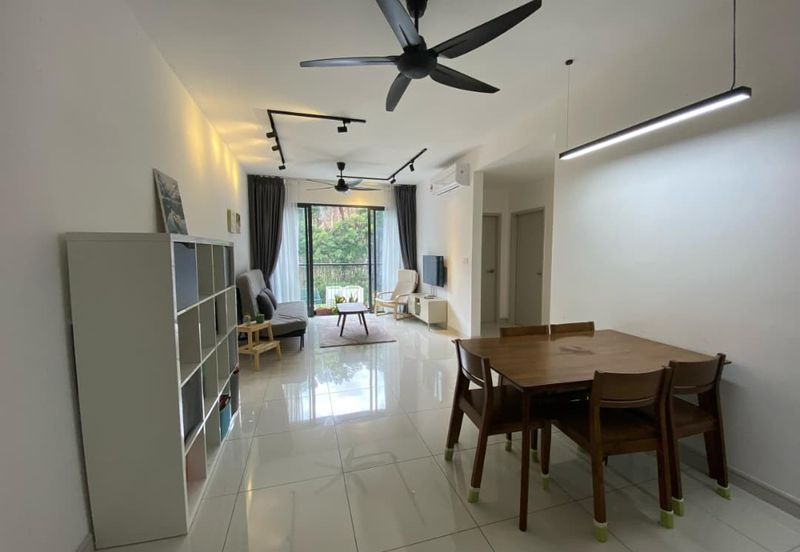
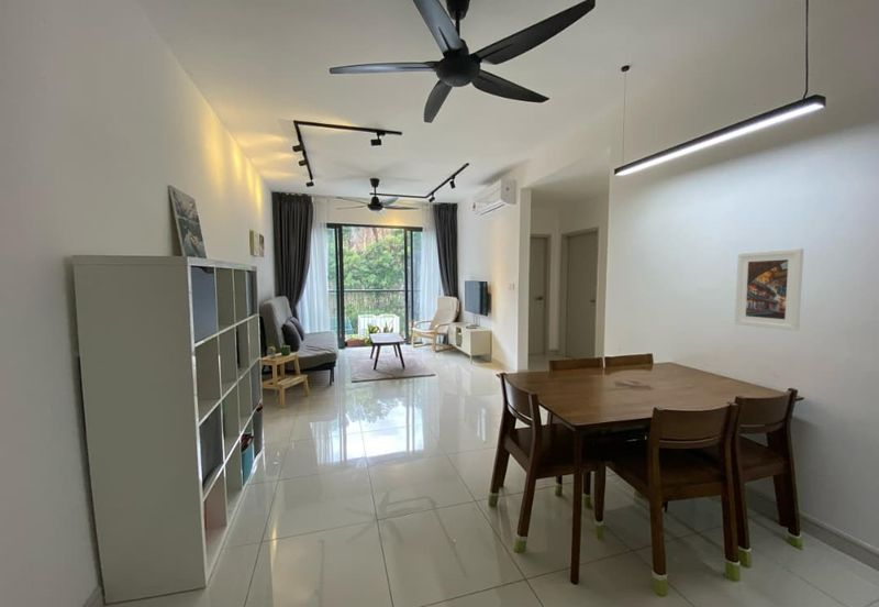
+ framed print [734,247,804,332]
